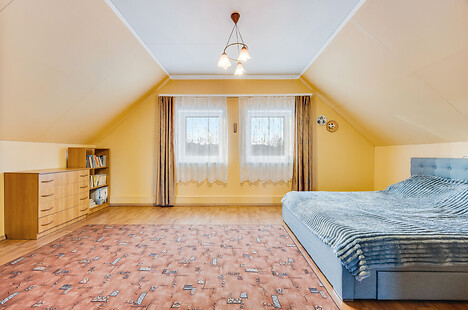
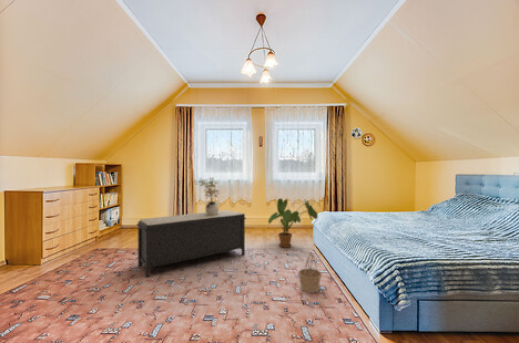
+ bench [135,209,247,279]
+ house plant [267,197,318,249]
+ basket [297,252,323,293]
+ potted plant [194,176,227,215]
